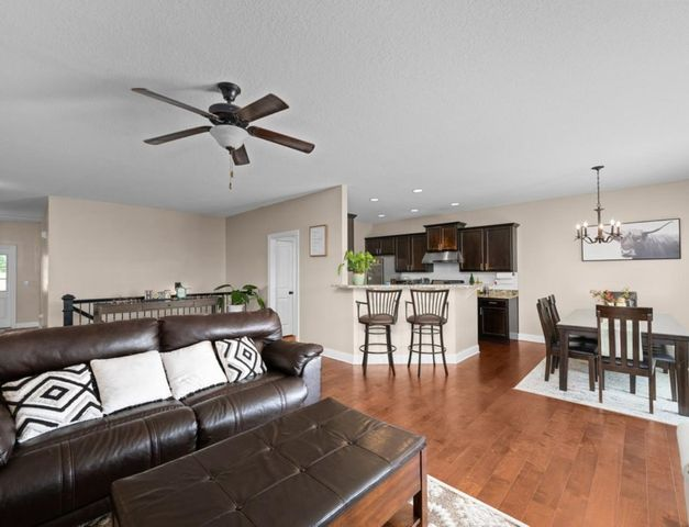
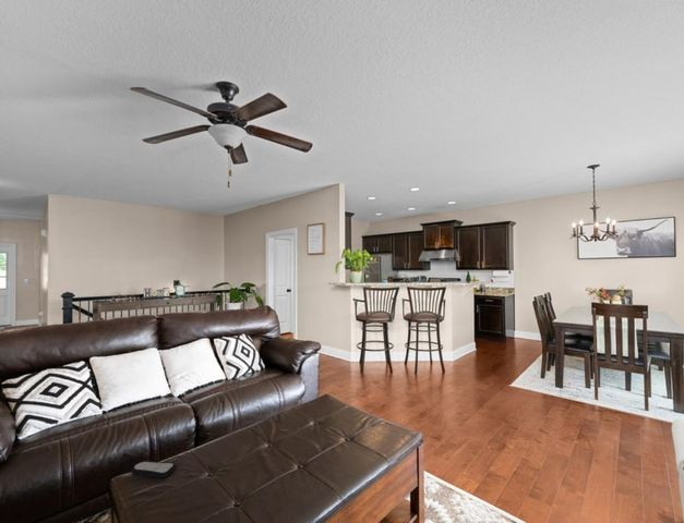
+ remote control [130,460,177,479]
